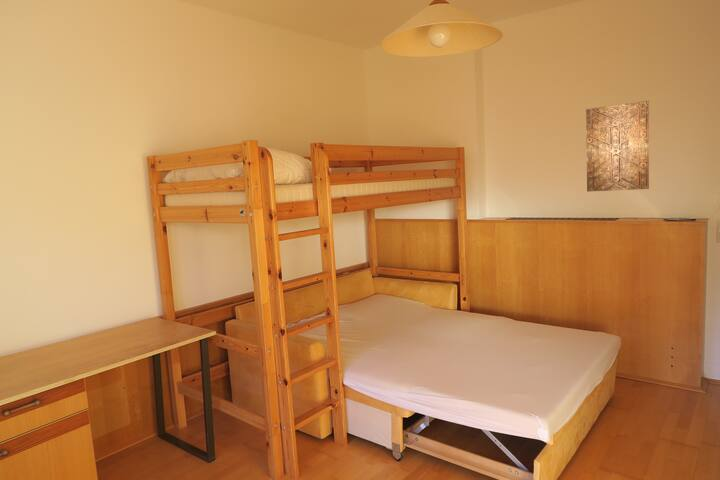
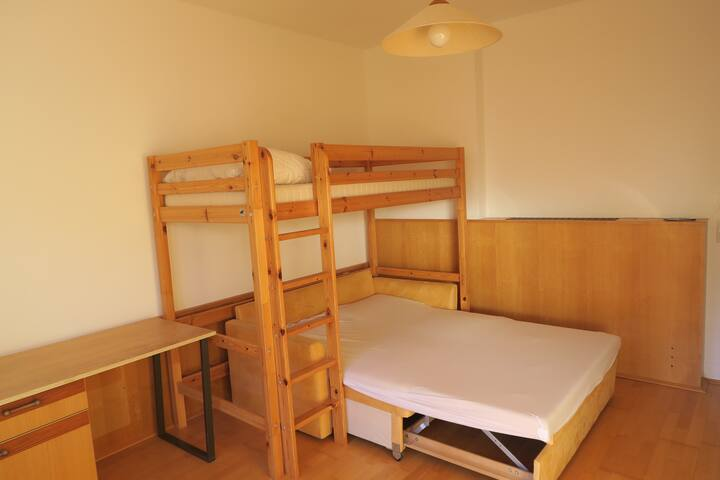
- wall art [585,100,650,193]
